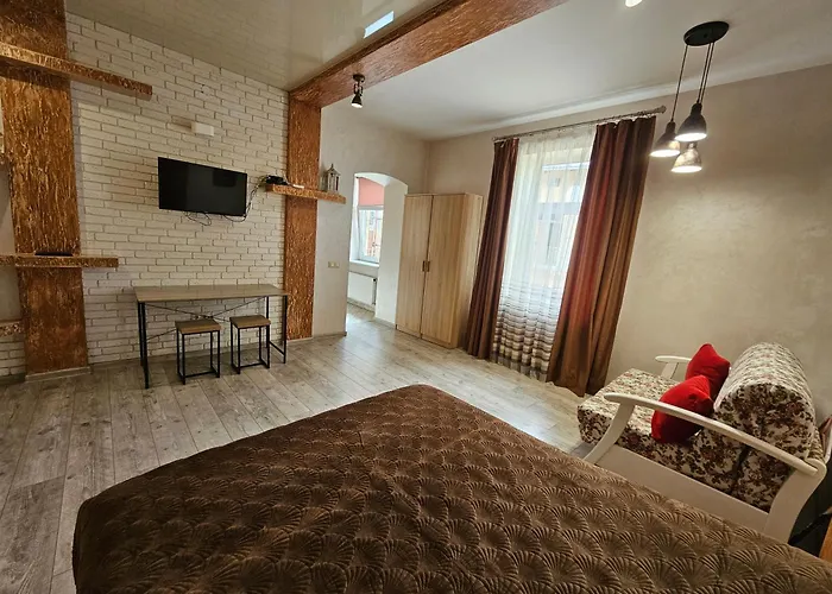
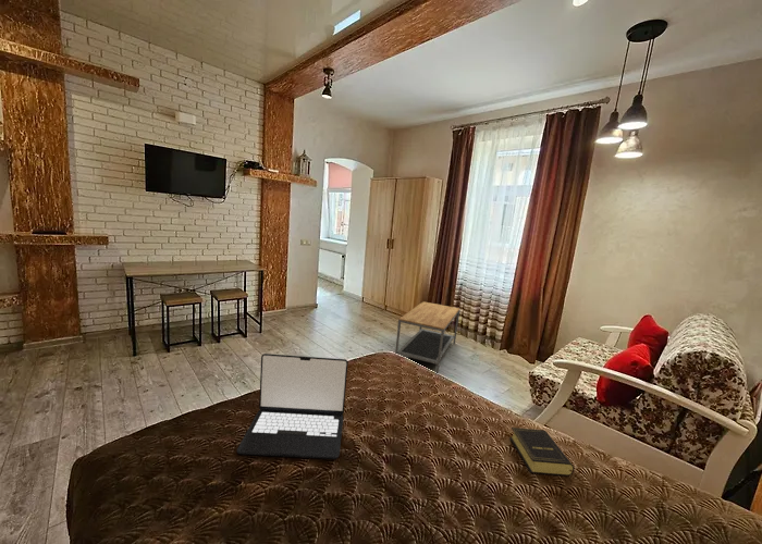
+ coffee table [394,300,462,373]
+ laptop [236,353,349,460]
+ book [508,426,575,477]
